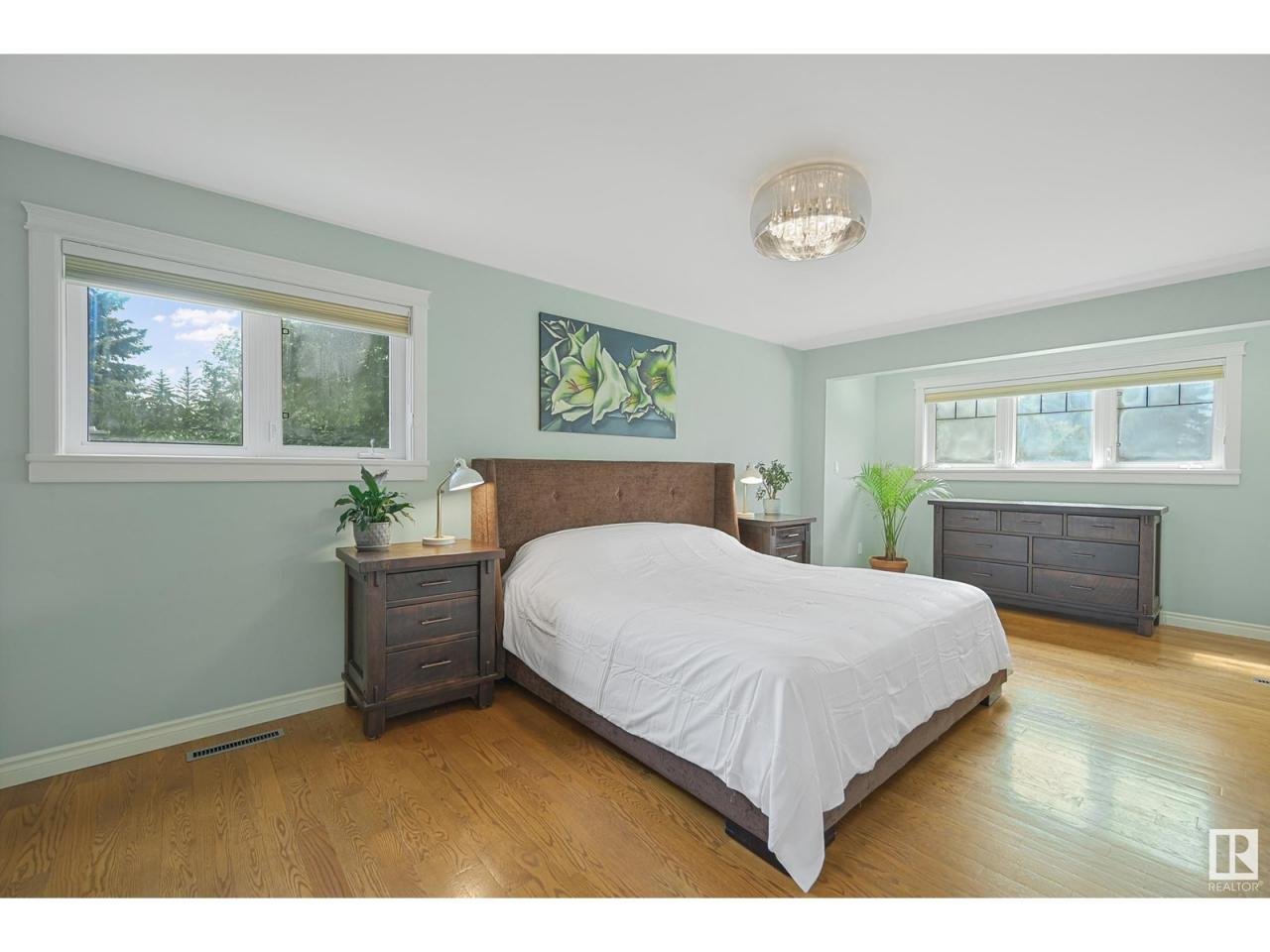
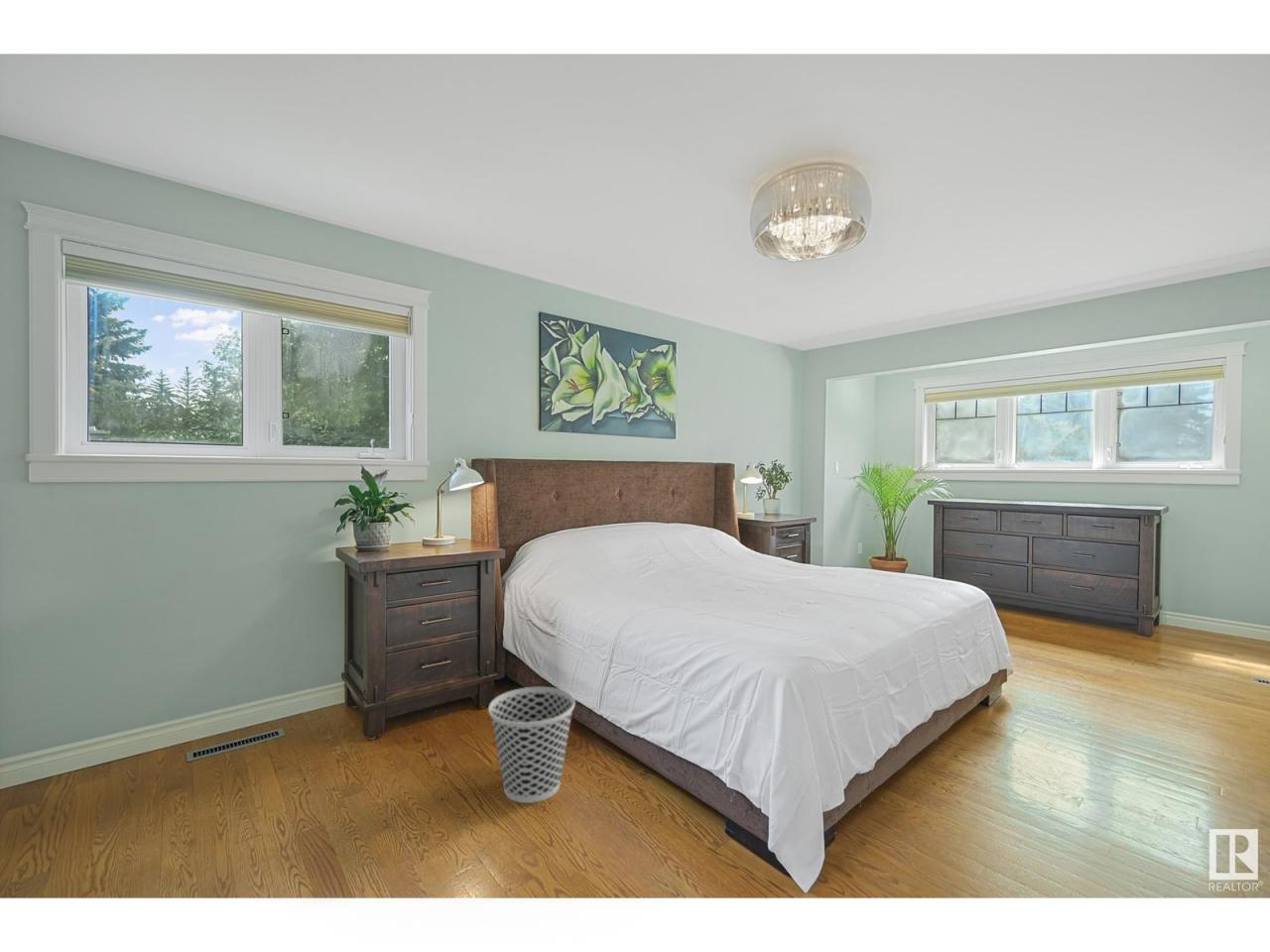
+ wastebasket [487,686,575,804]
